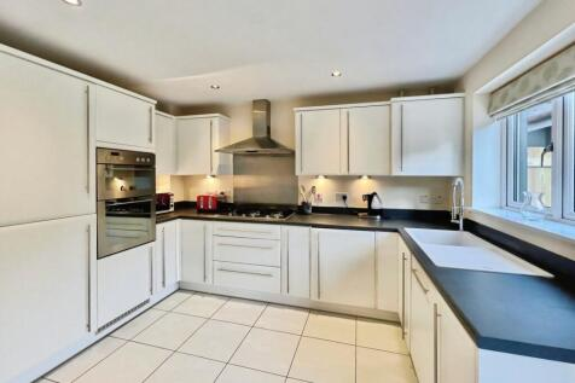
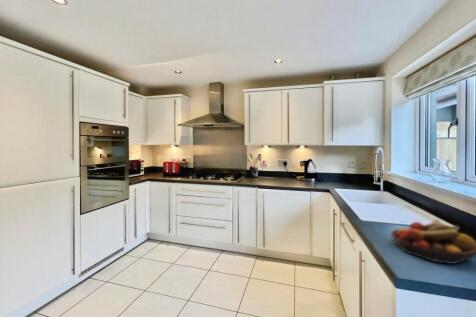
+ fruit bowl [390,218,476,265]
